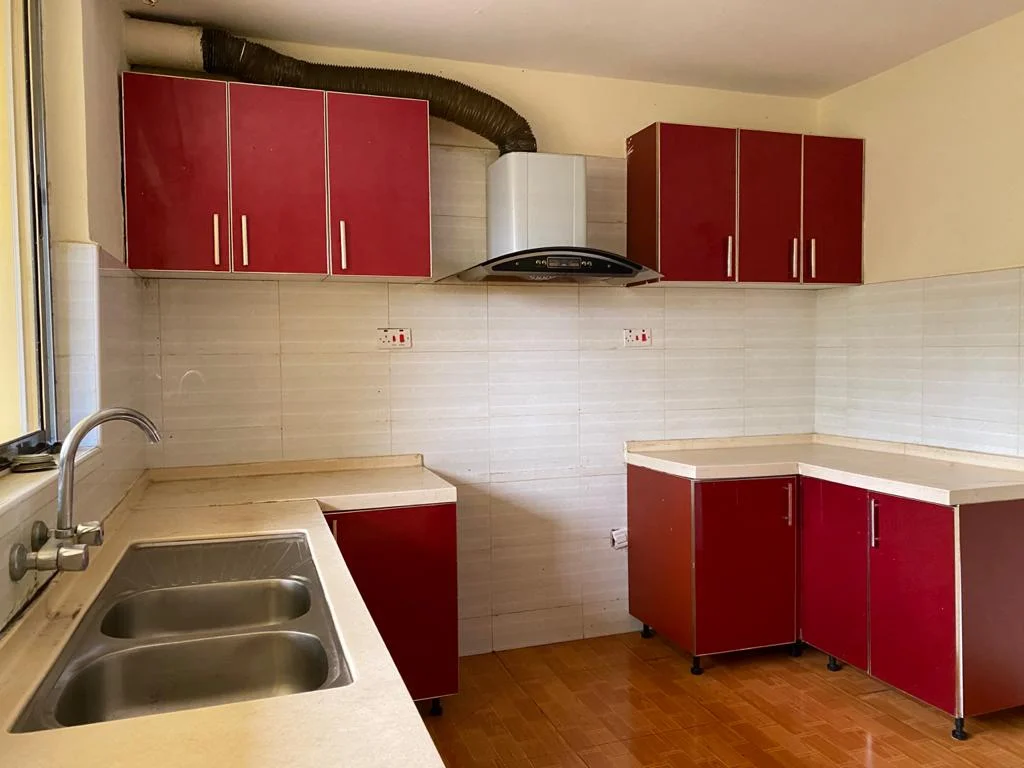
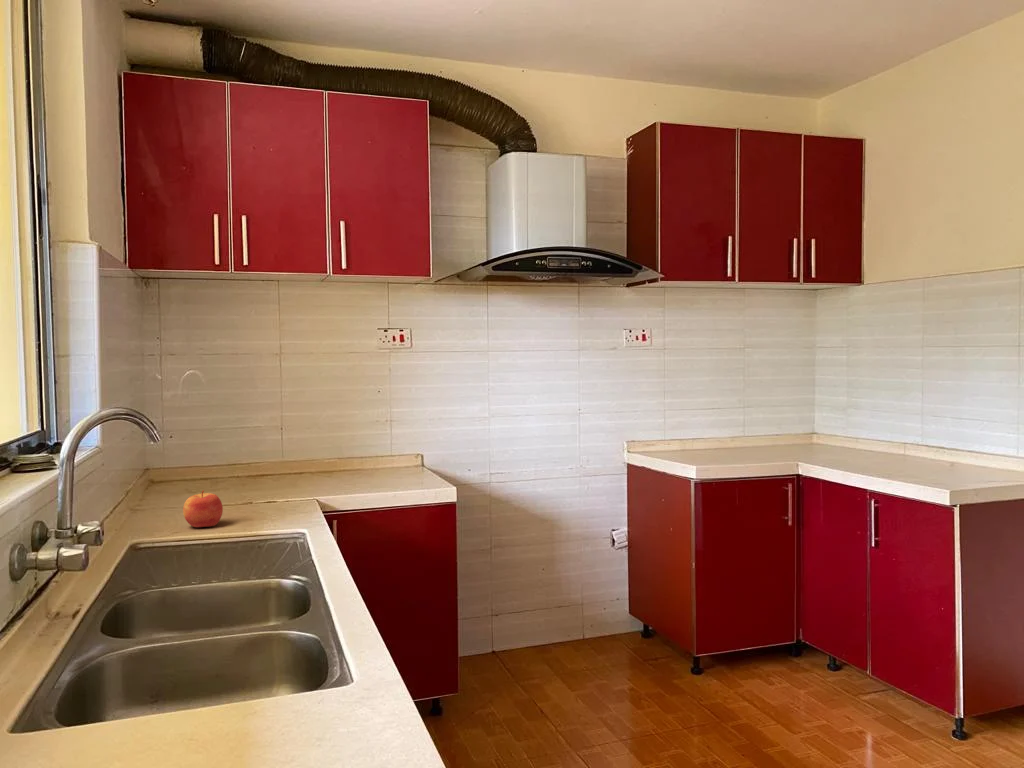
+ apple [182,489,224,528]
